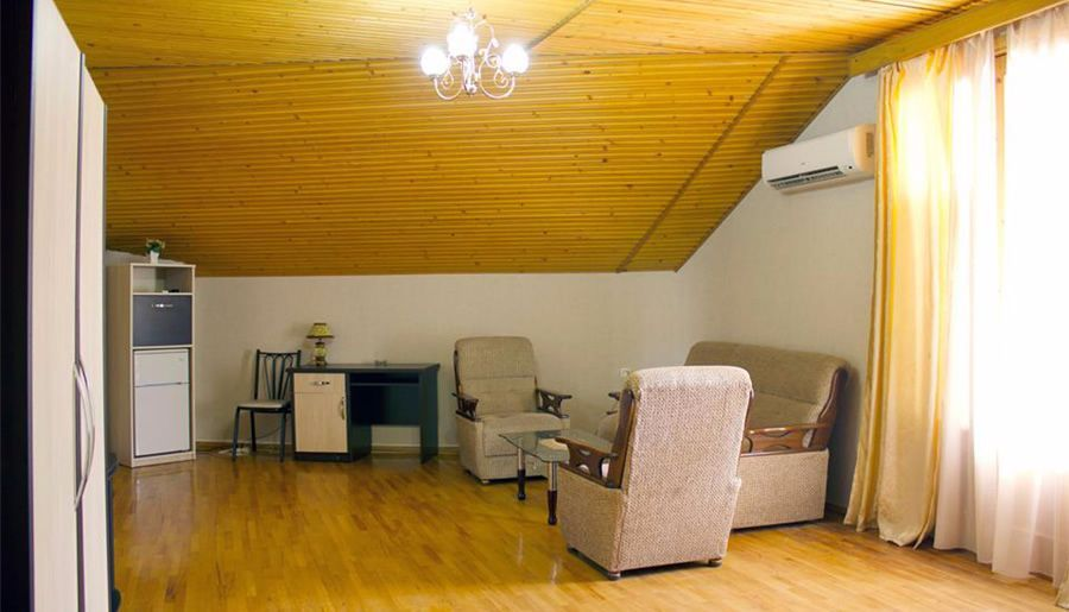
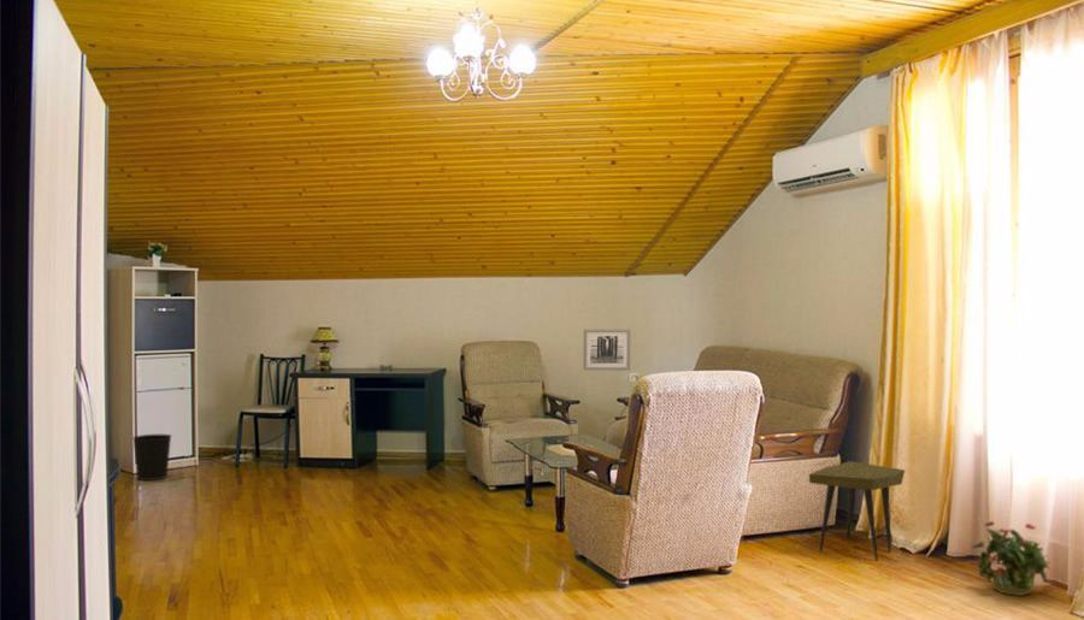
+ side table [808,460,906,562]
+ wall art [582,329,631,371]
+ wastebasket [131,433,172,482]
+ potted plant [970,520,1051,597]
